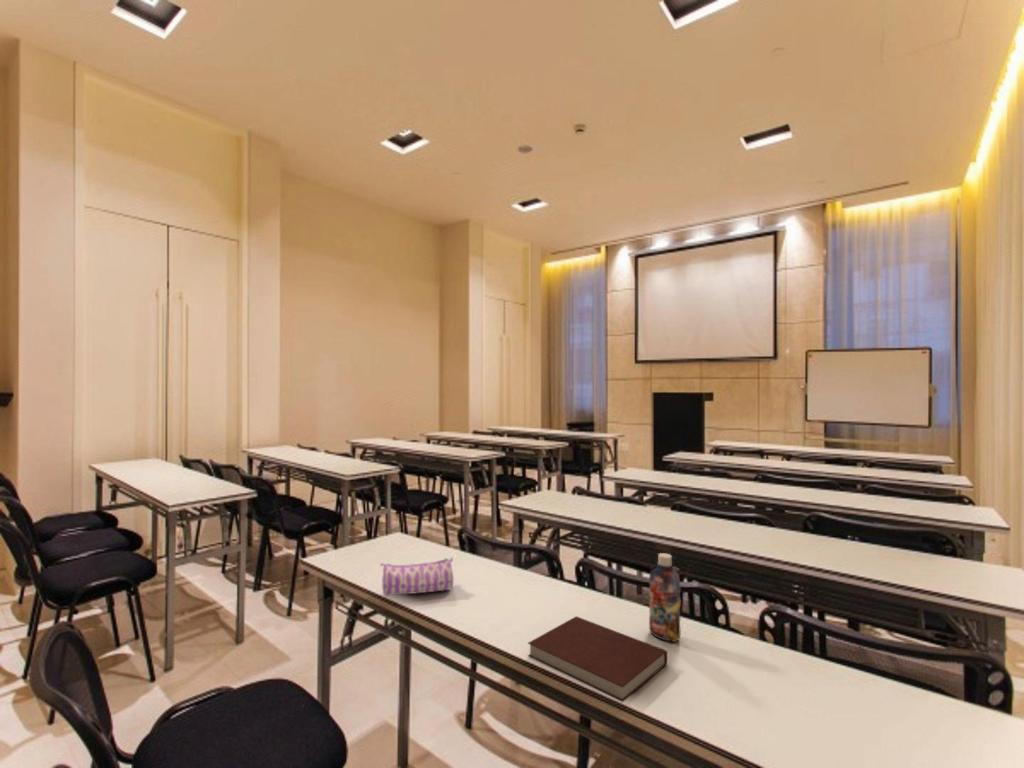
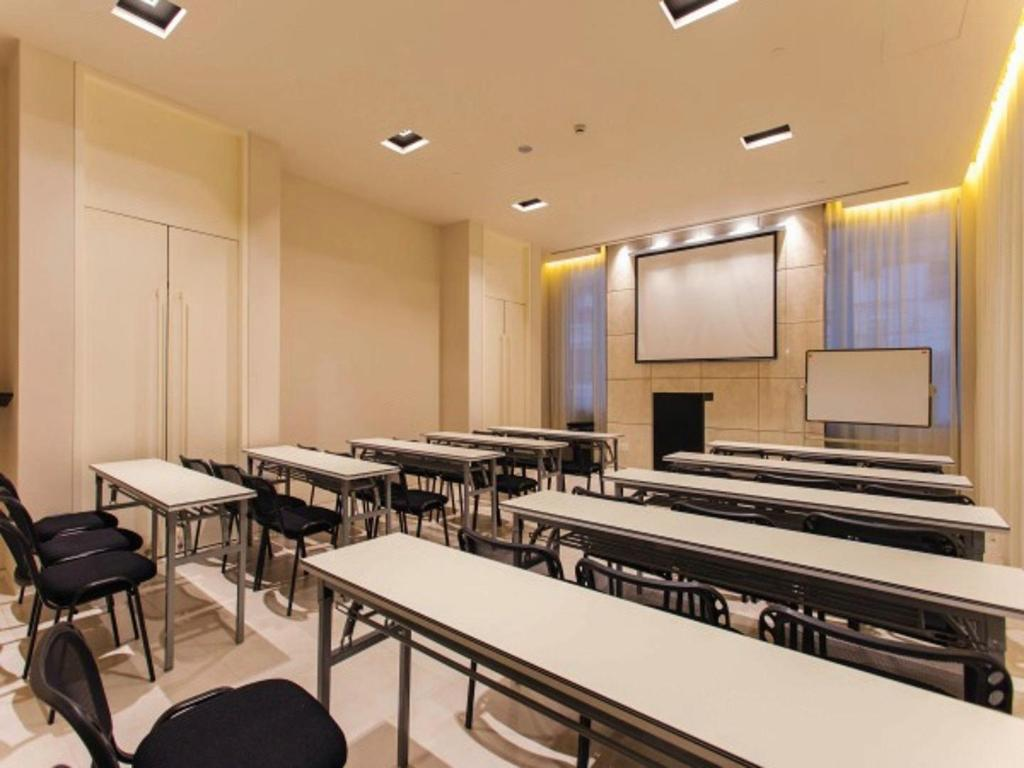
- bottle [648,552,682,643]
- pencil case [379,556,454,597]
- notebook [527,615,668,703]
